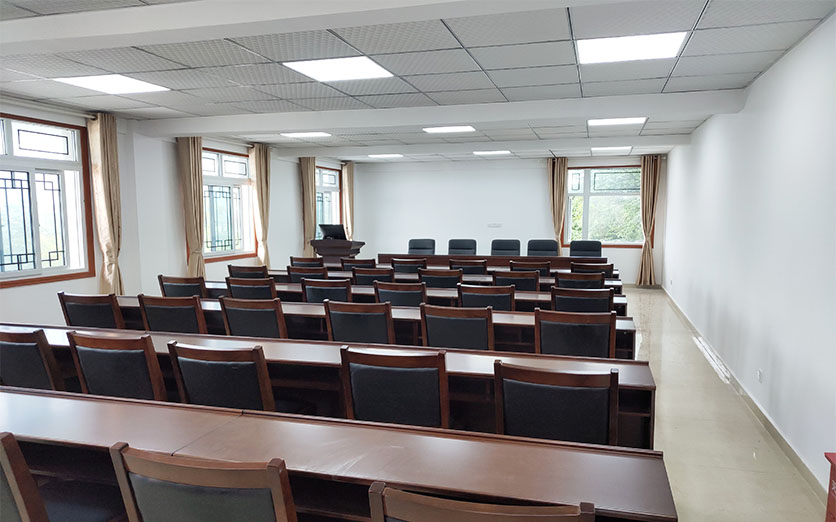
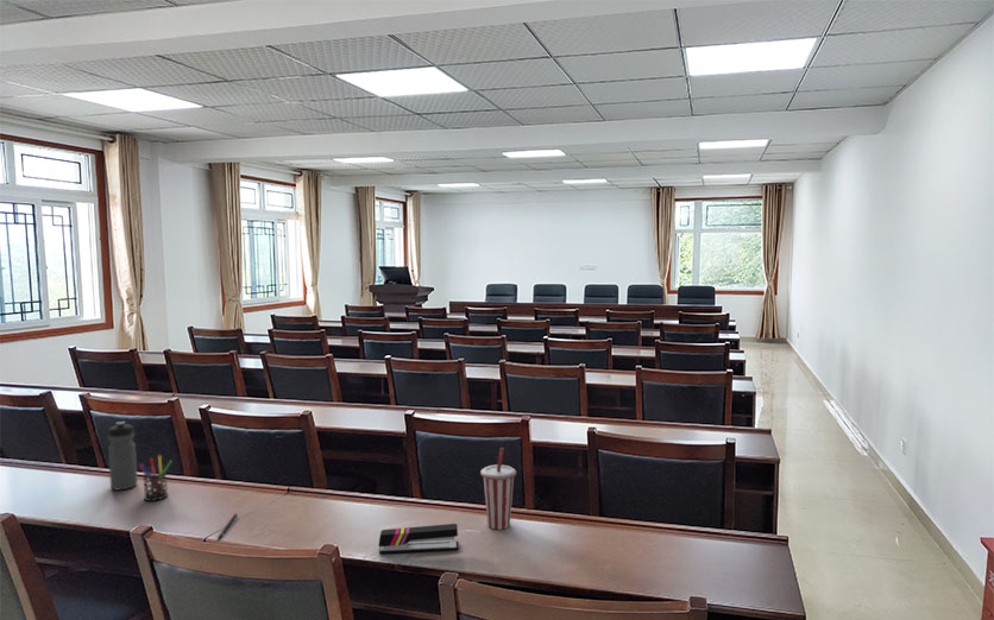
+ cup with straw [479,447,517,531]
+ pen [216,512,239,540]
+ stapler [377,523,460,555]
+ water bottle [107,420,139,492]
+ pen holder [138,454,174,502]
